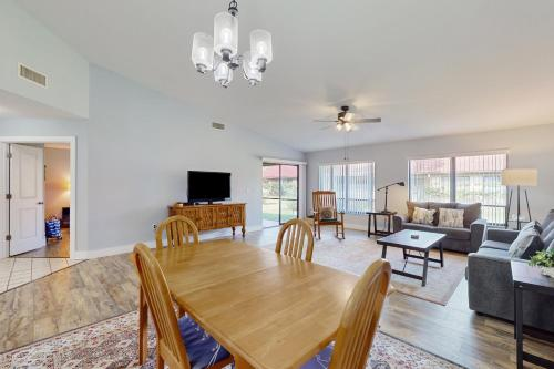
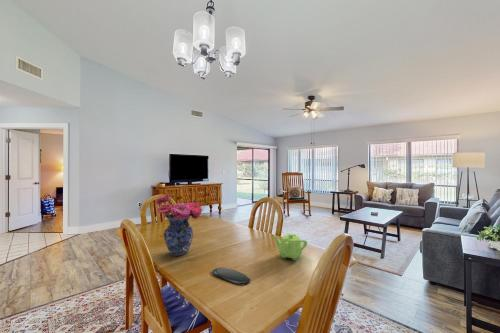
+ flower arrangement [155,194,203,257]
+ teapot [273,233,308,262]
+ oval tray [211,266,251,286]
